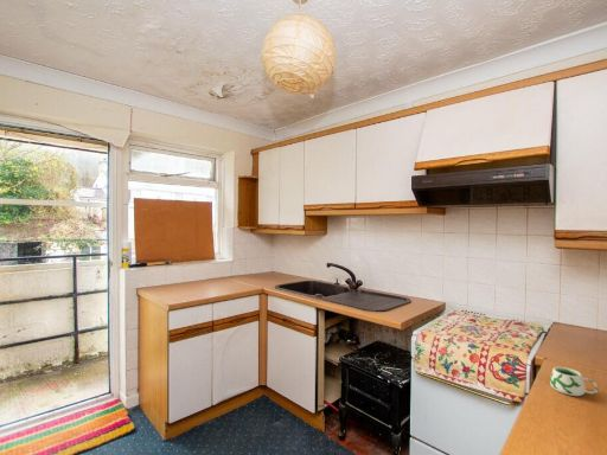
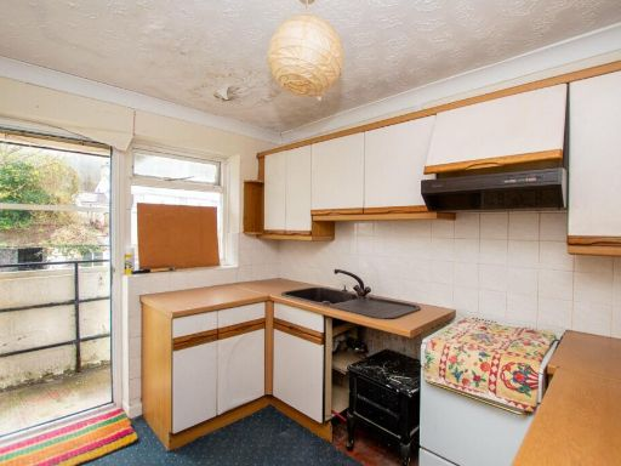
- mug [549,366,600,397]
